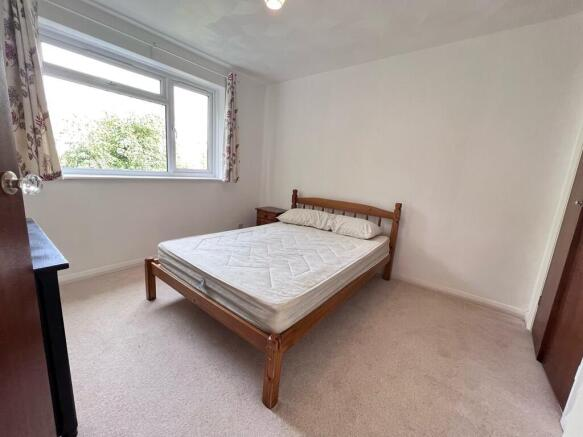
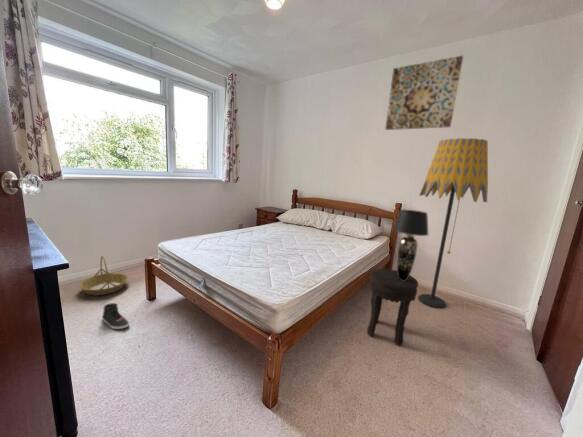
+ floor lamp [417,137,489,309]
+ wall art [384,55,464,131]
+ table lamp [392,209,430,281]
+ side table [366,268,419,347]
+ sneaker [101,302,131,330]
+ basket [78,255,129,296]
